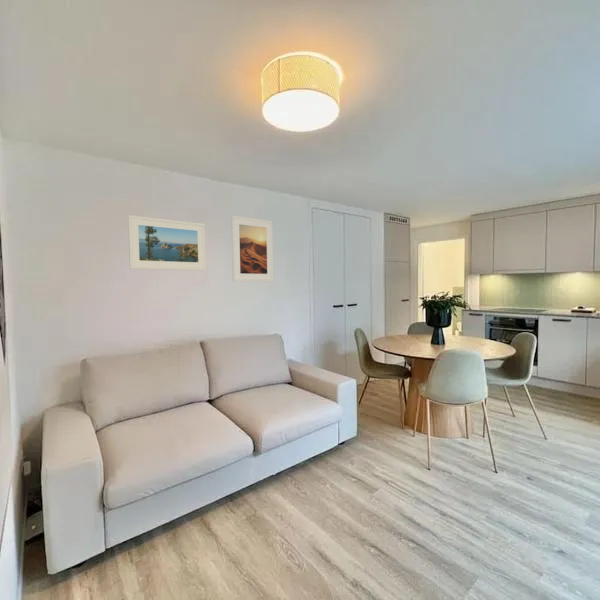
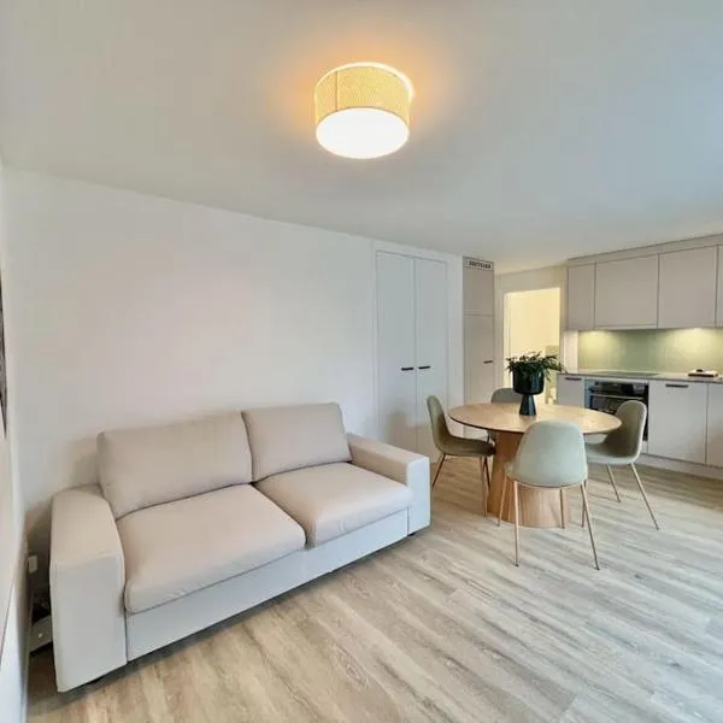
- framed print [230,214,275,282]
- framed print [127,214,207,271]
